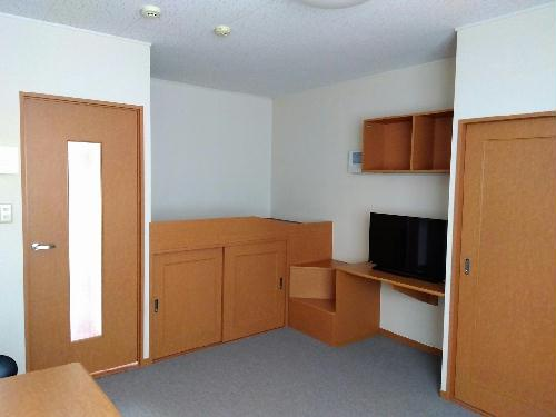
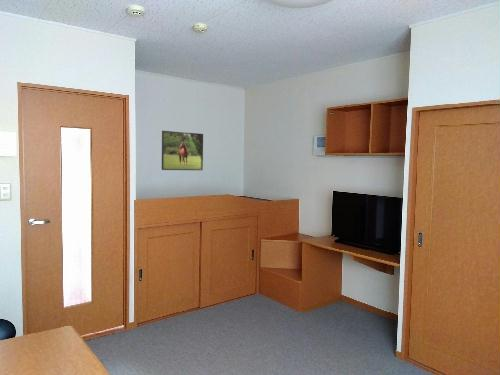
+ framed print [161,130,204,171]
